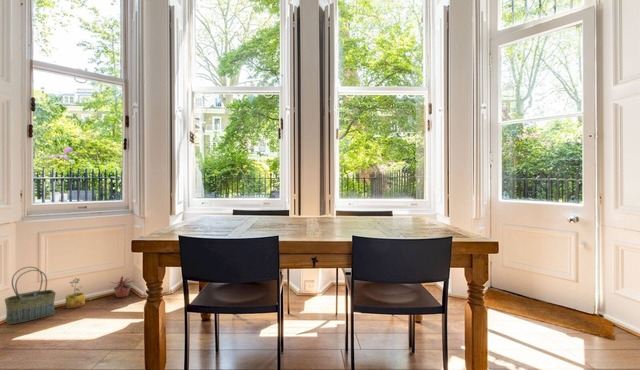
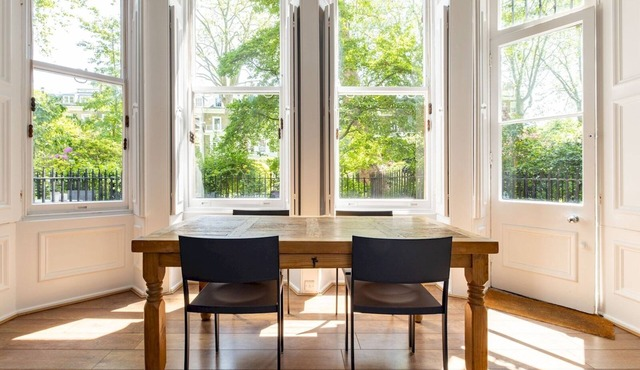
- potted plant [107,275,135,298]
- potted plant [65,277,99,309]
- basket [4,266,57,325]
